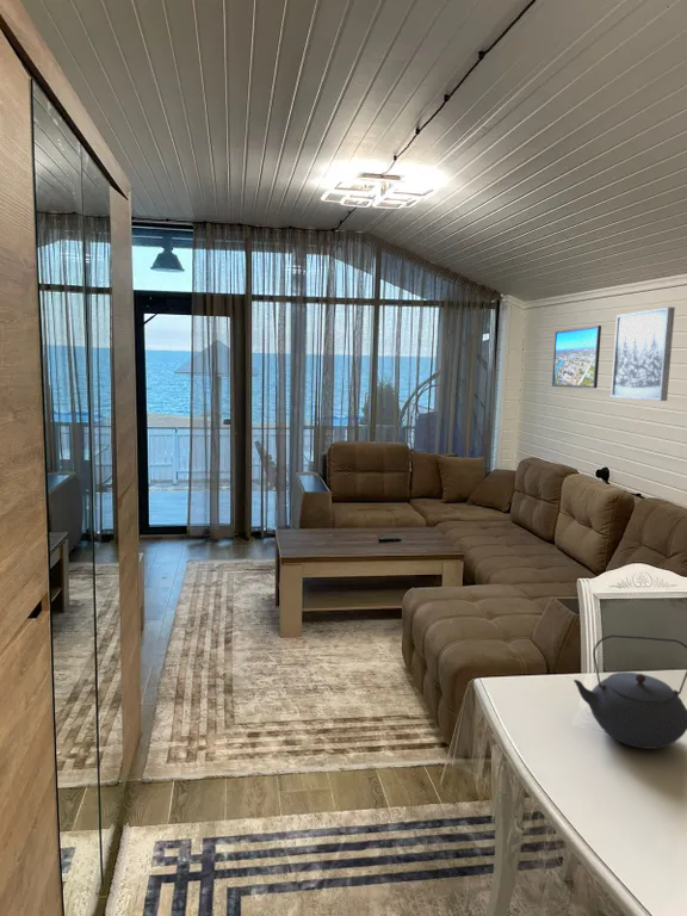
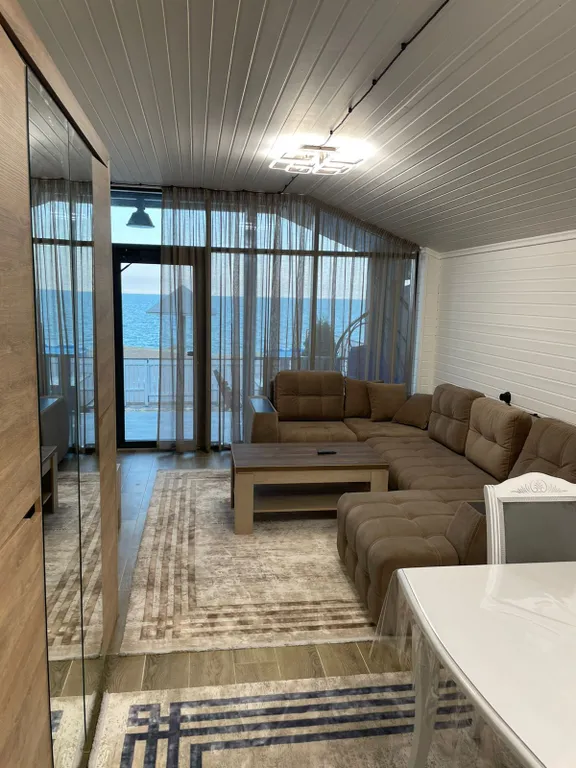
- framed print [551,324,602,389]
- teapot [572,633,687,750]
- wall art [609,305,676,402]
